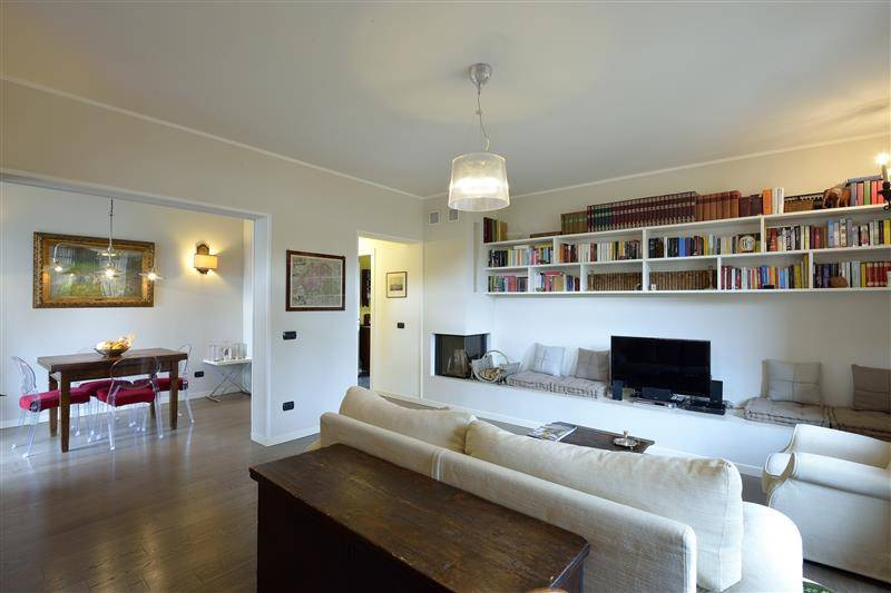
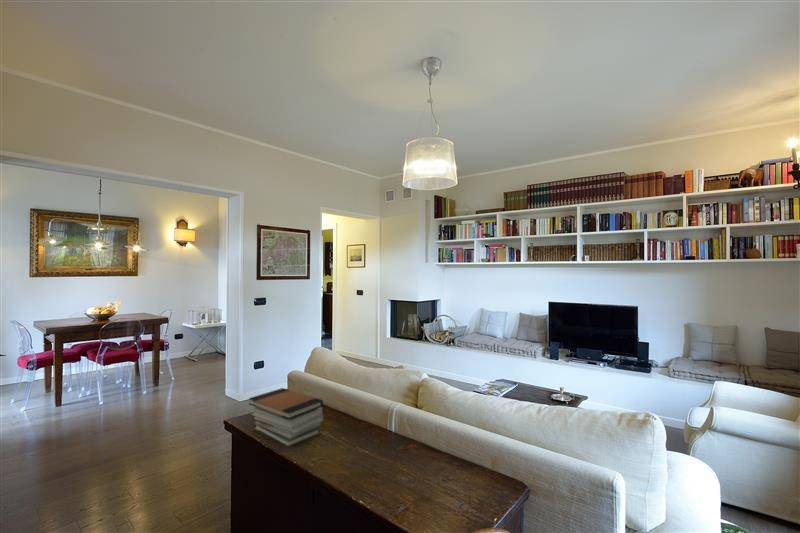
+ book stack [248,387,324,448]
